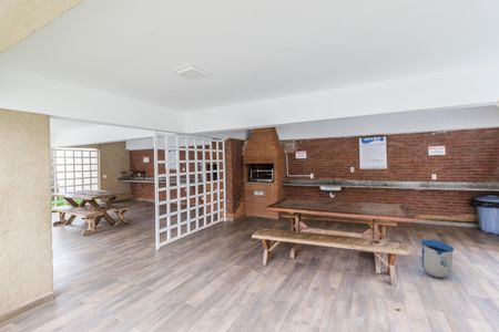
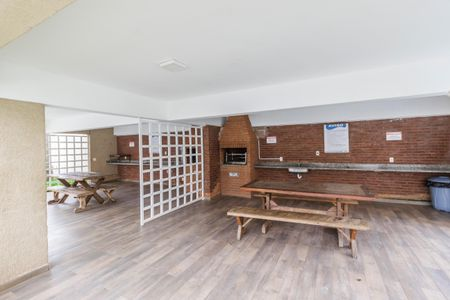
- sun visor [420,239,455,279]
